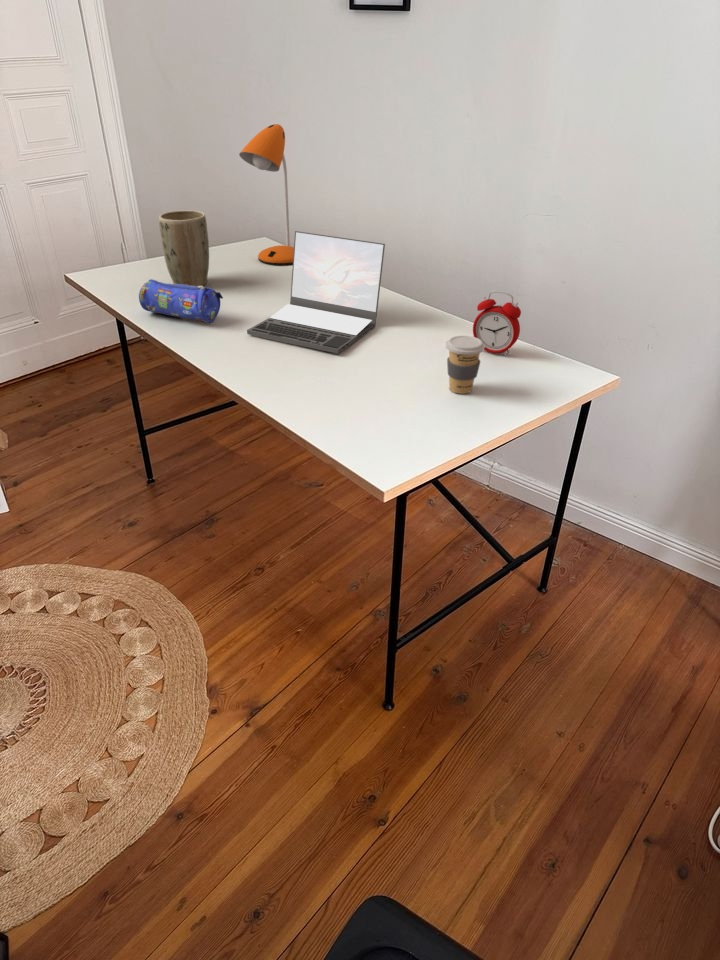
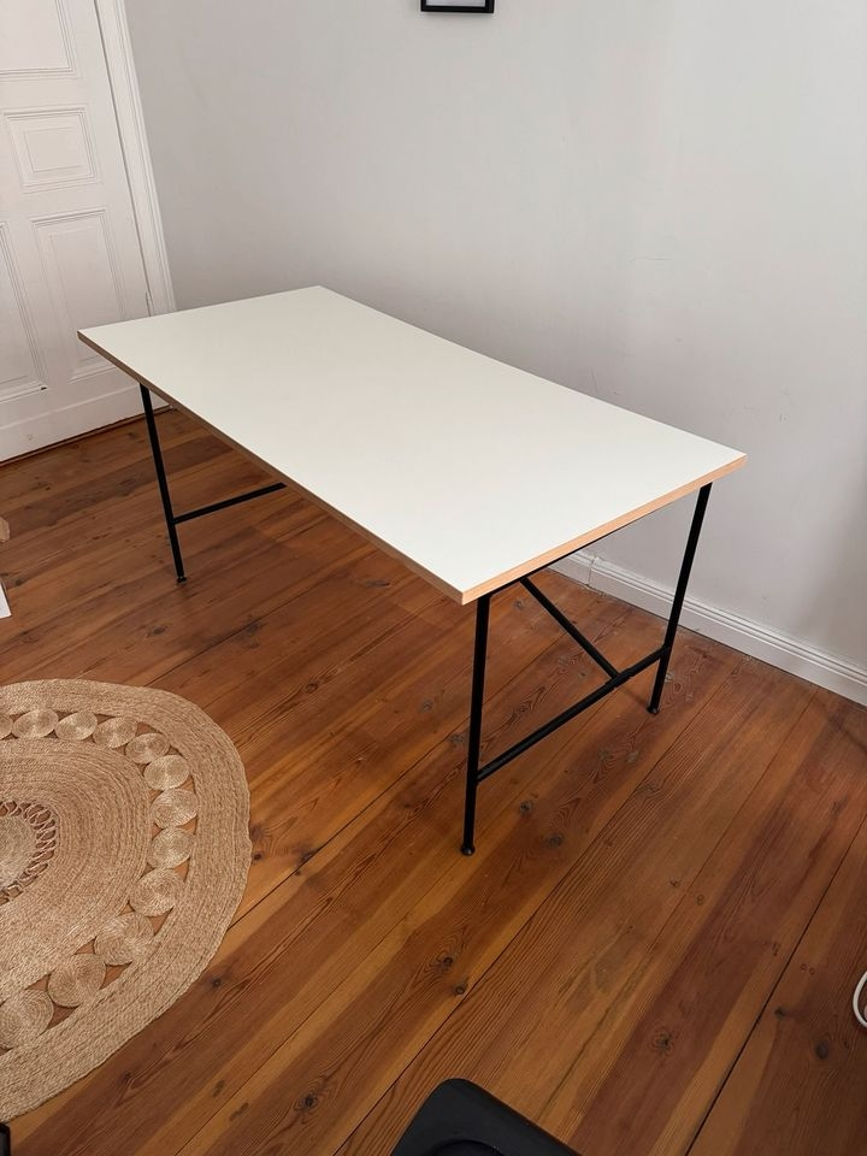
- coffee cup [445,335,485,395]
- desk lamp [238,123,294,266]
- plant pot [158,209,210,287]
- alarm clock [472,290,522,357]
- laptop [246,230,386,355]
- pencil case [138,278,224,324]
